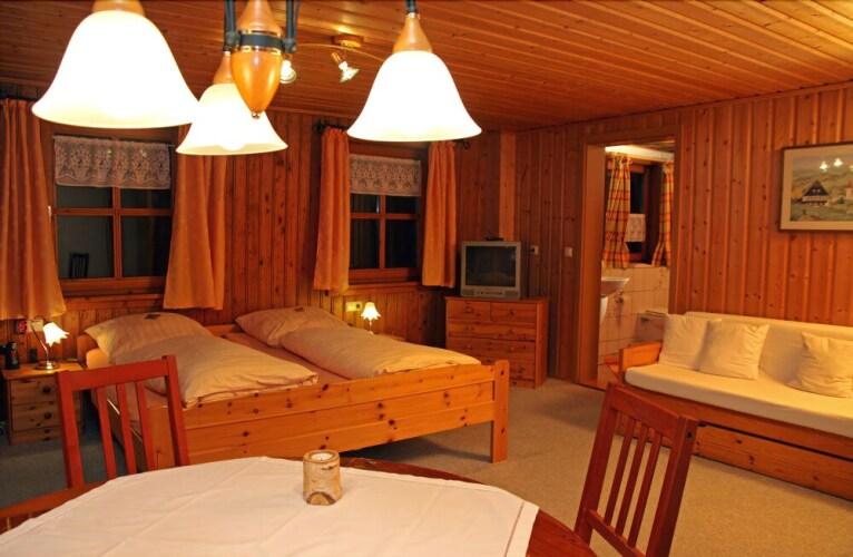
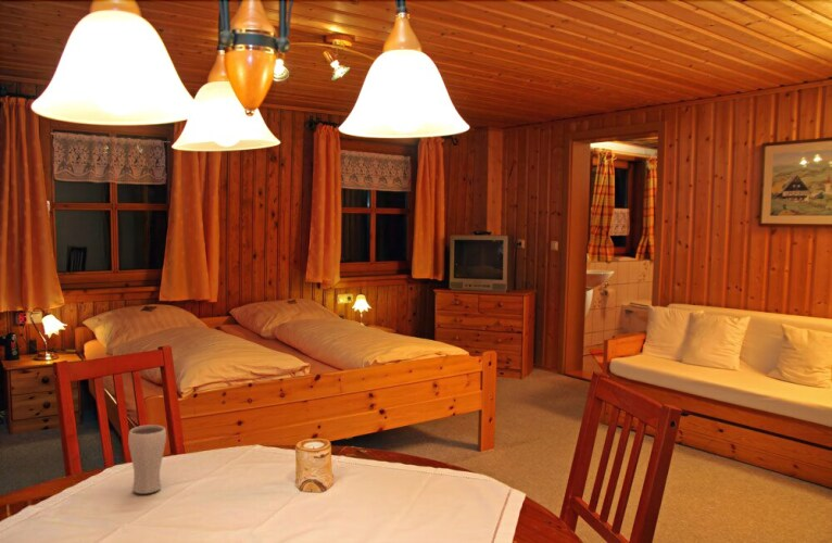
+ drinking glass [127,424,167,495]
